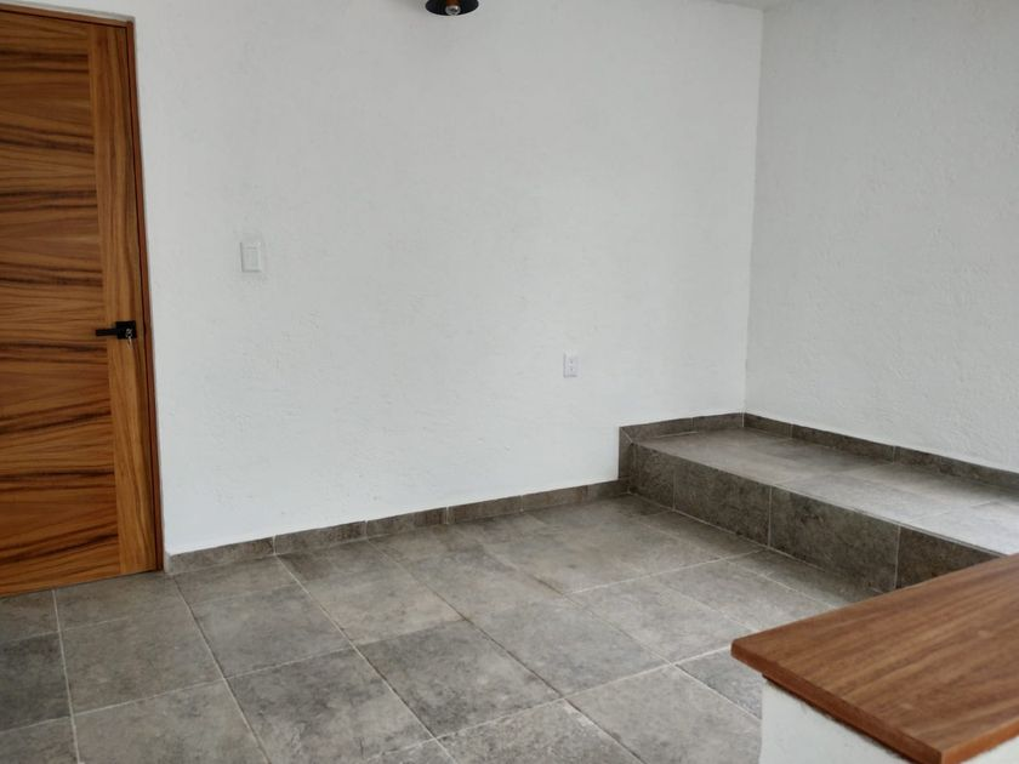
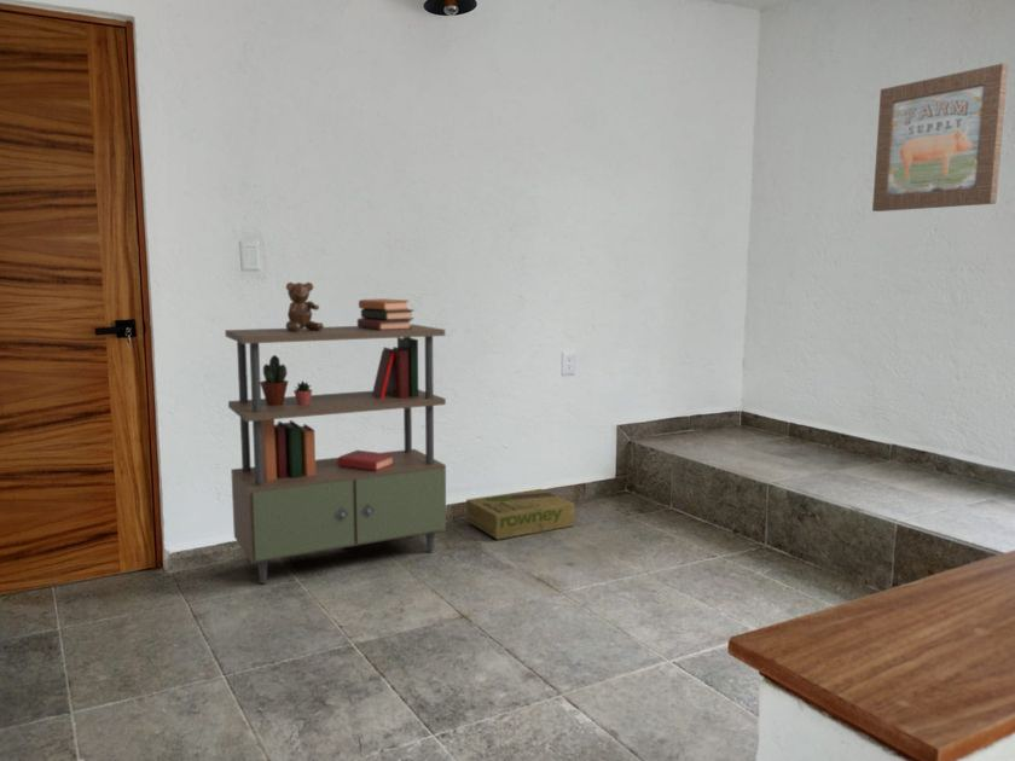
+ cardboard box [465,488,576,541]
+ wall art [871,63,1009,213]
+ shelving unit [224,281,447,585]
